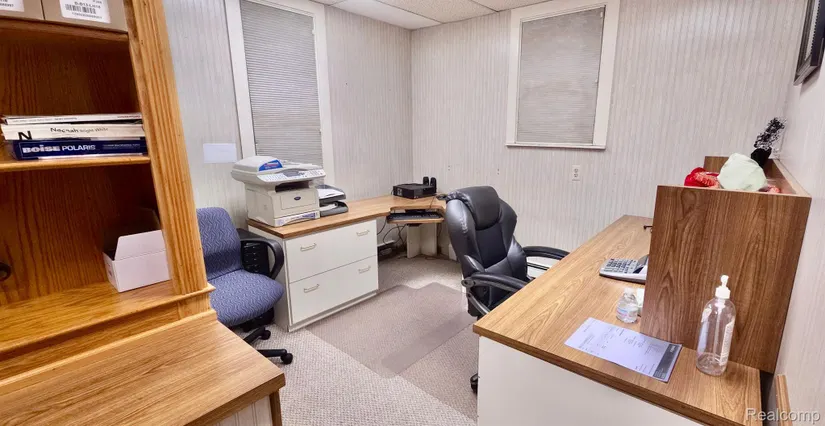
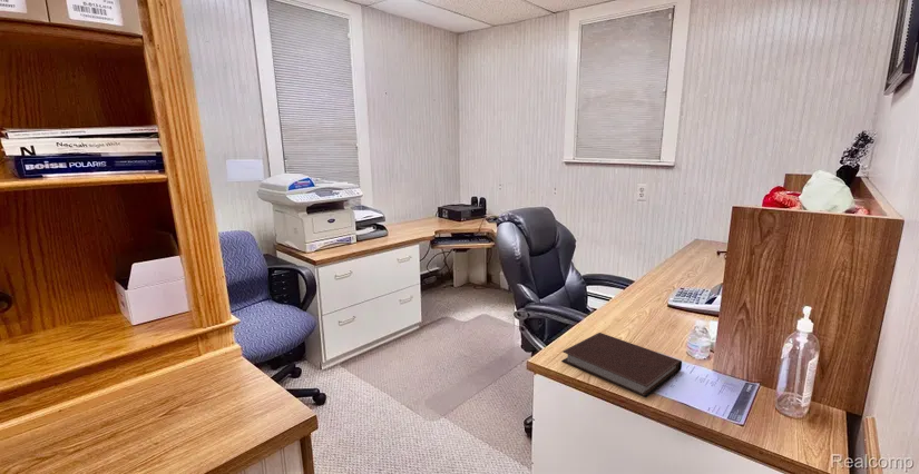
+ notebook [560,332,683,398]
